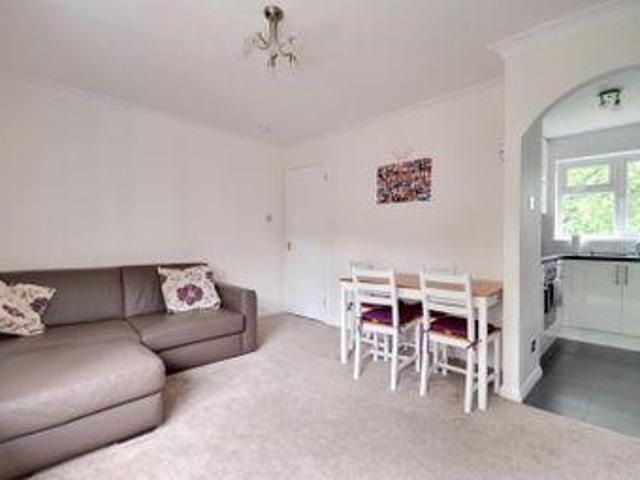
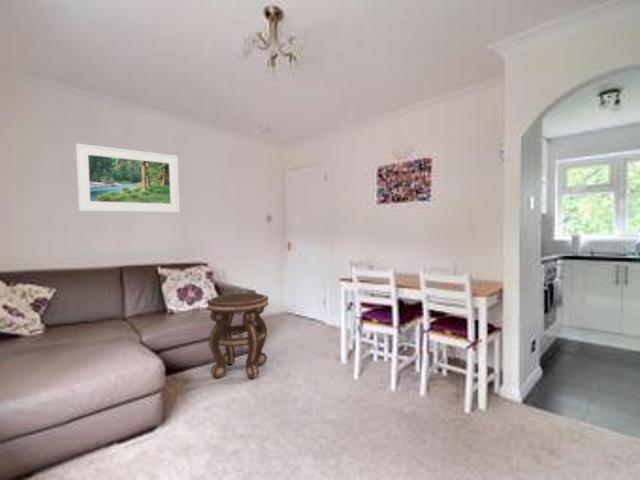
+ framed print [75,142,181,213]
+ side table [206,292,270,380]
